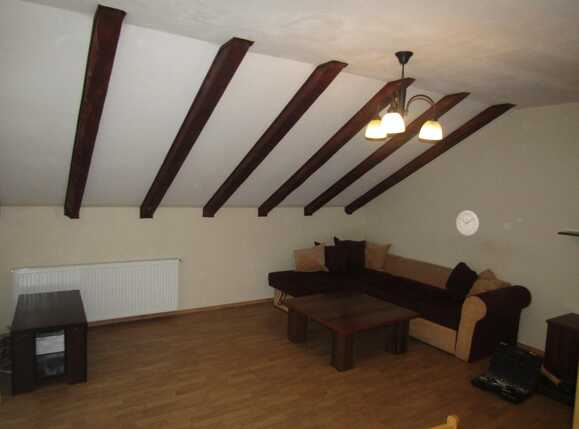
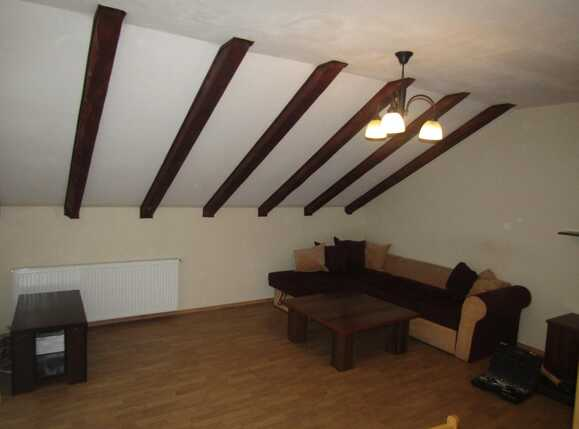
- wall clock [455,210,480,237]
